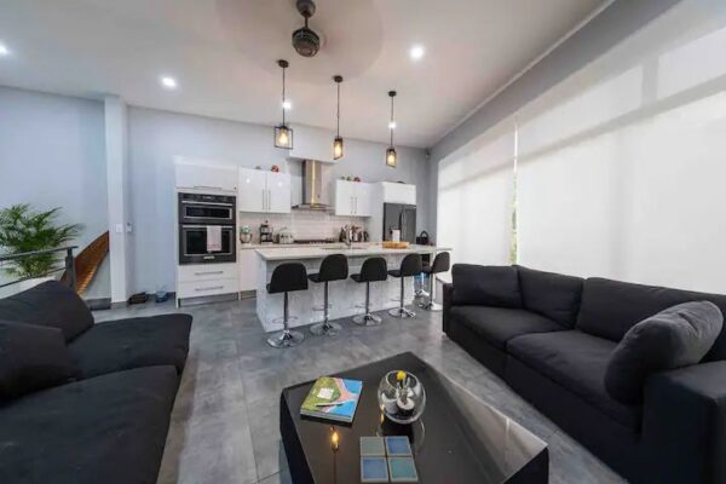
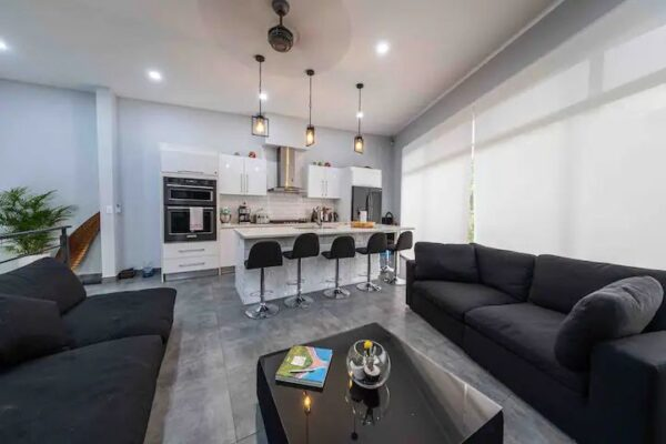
- drink coaster [359,436,419,484]
